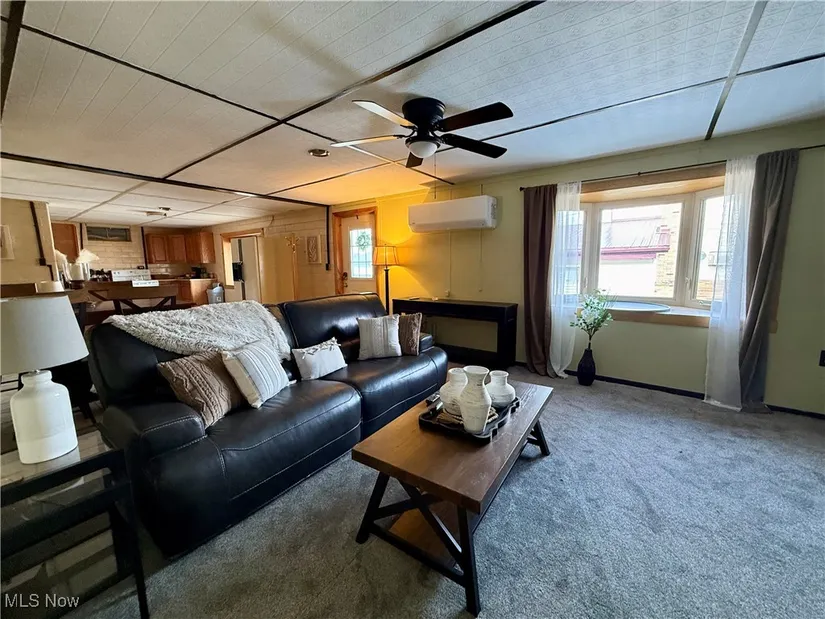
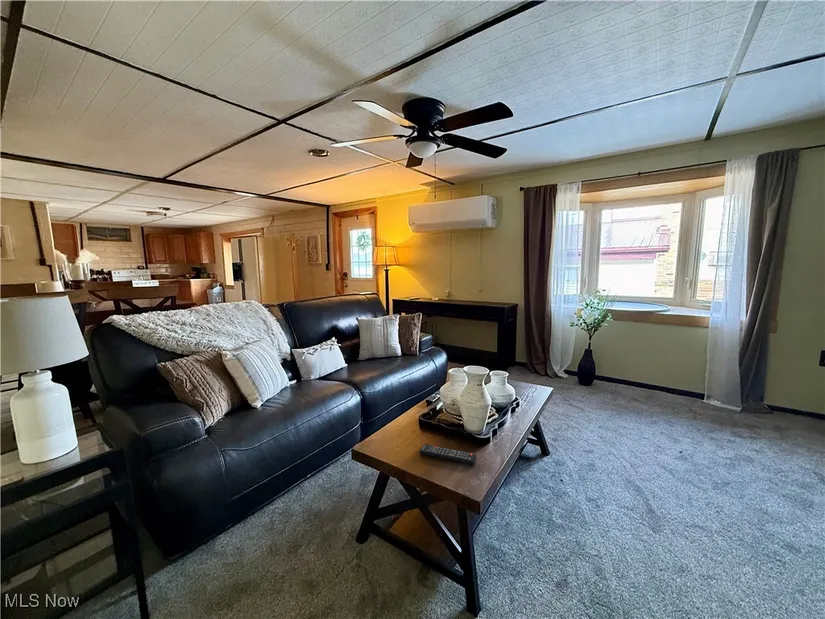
+ remote control [418,443,477,465]
